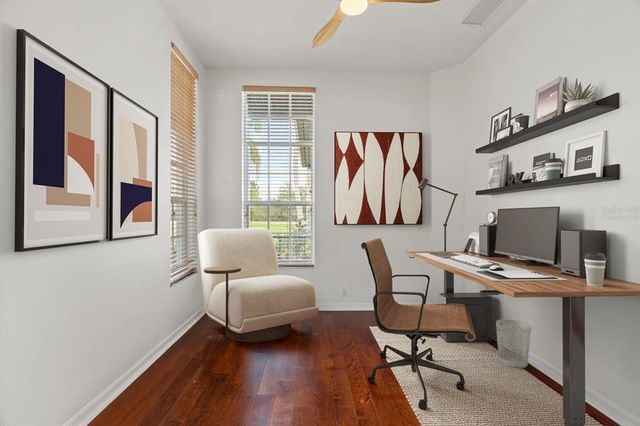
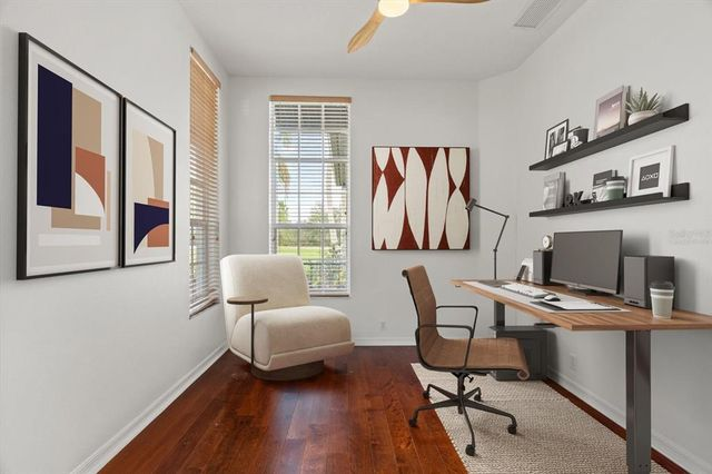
- wastebasket [495,319,532,369]
